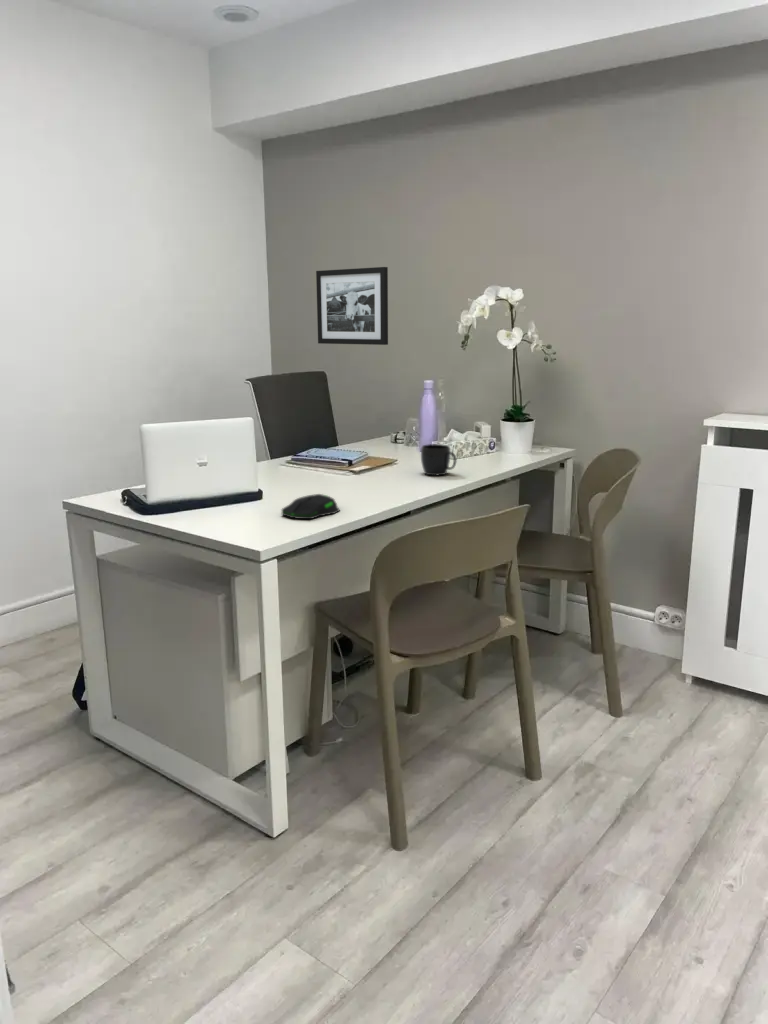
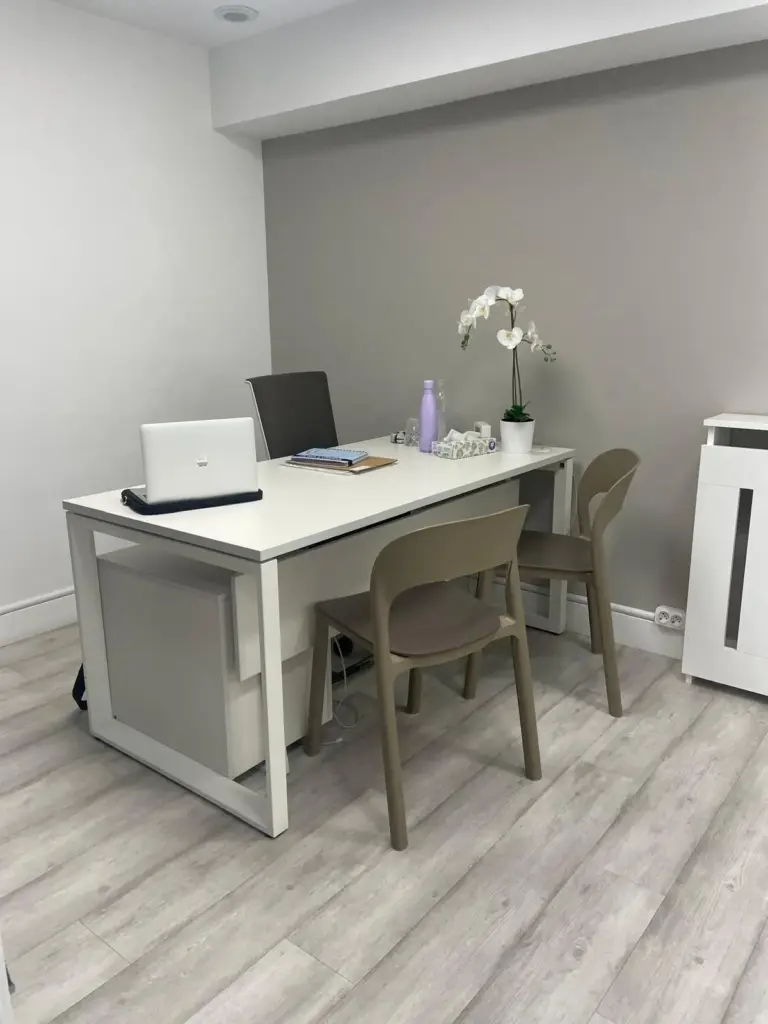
- mug [420,443,458,477]
- computer mouse [280,493,341,520]
- picture frame [315,266,389,346]
